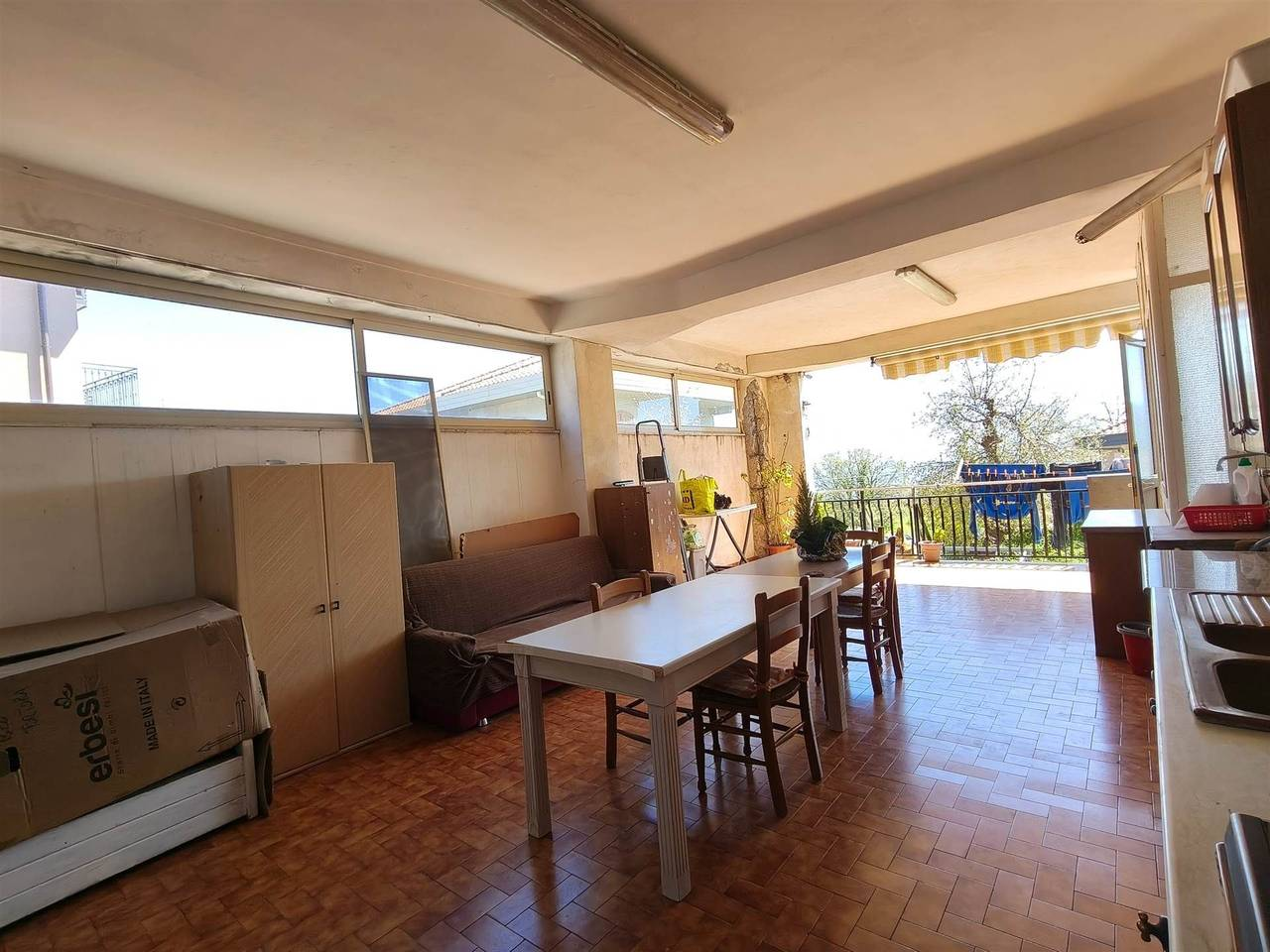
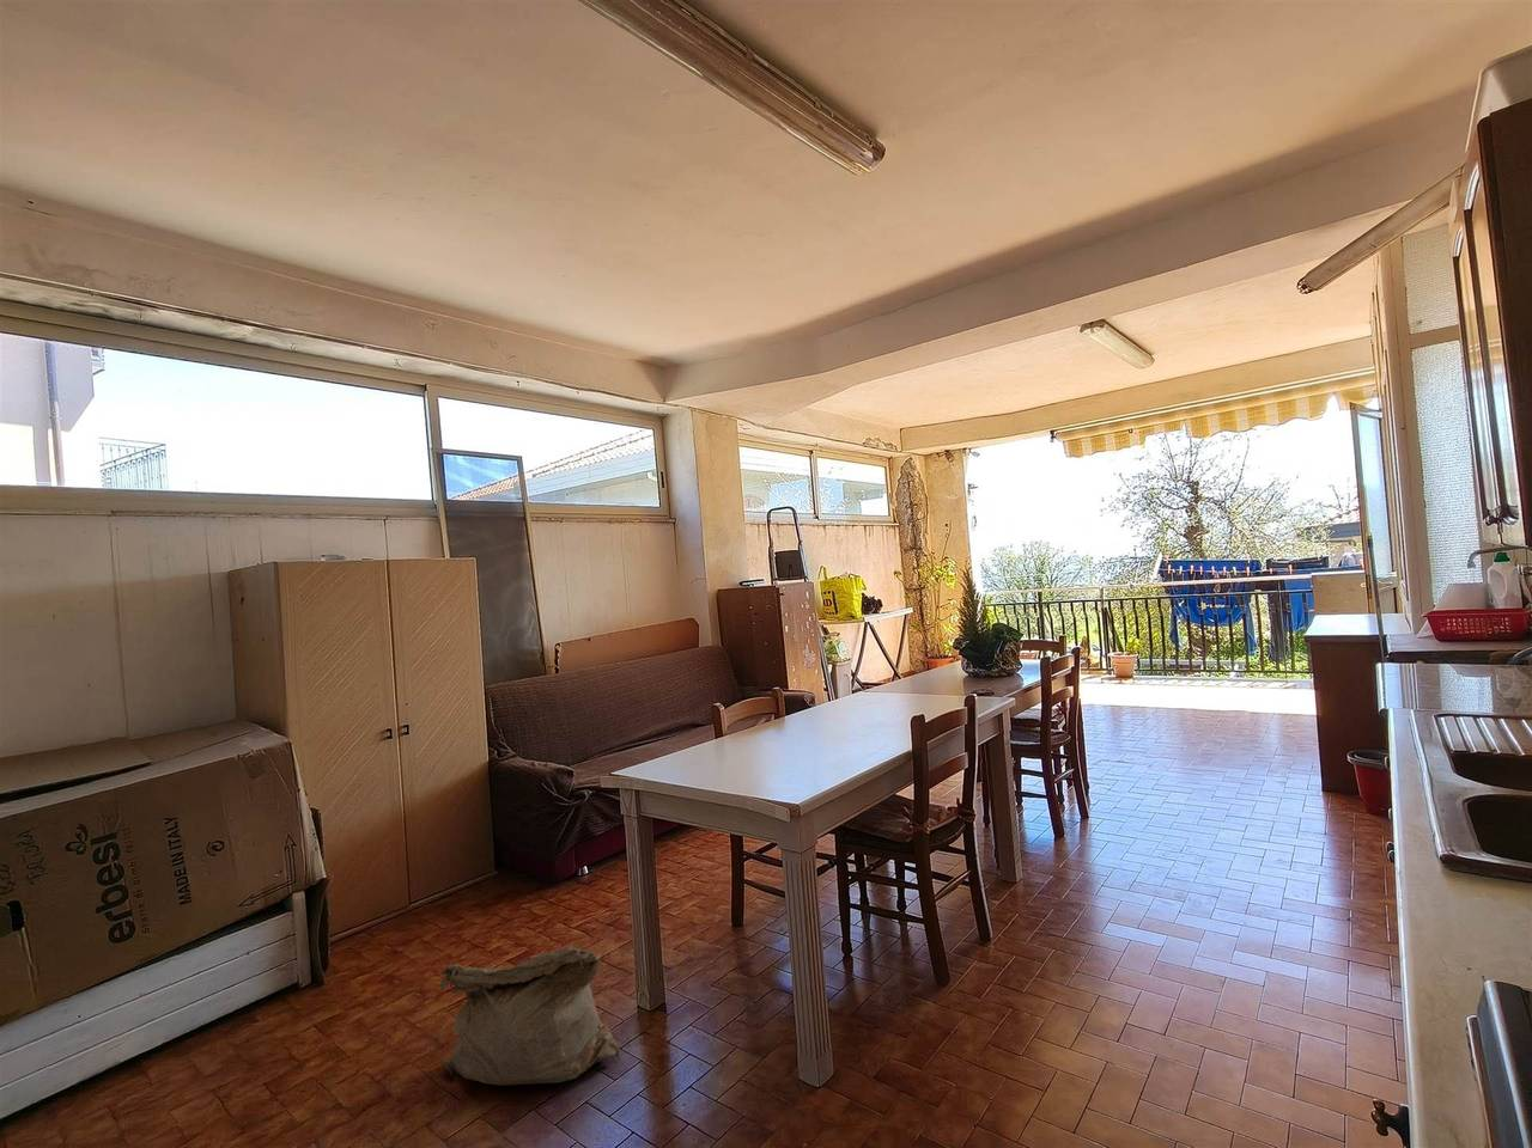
+ bag [438,944,620,1085]
